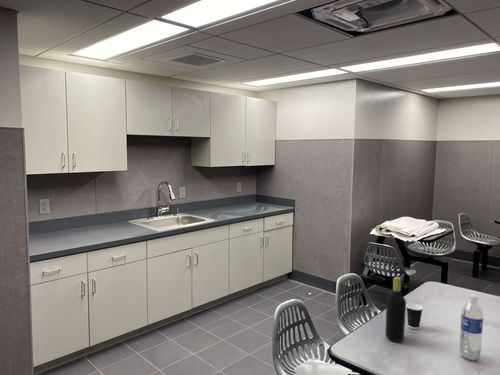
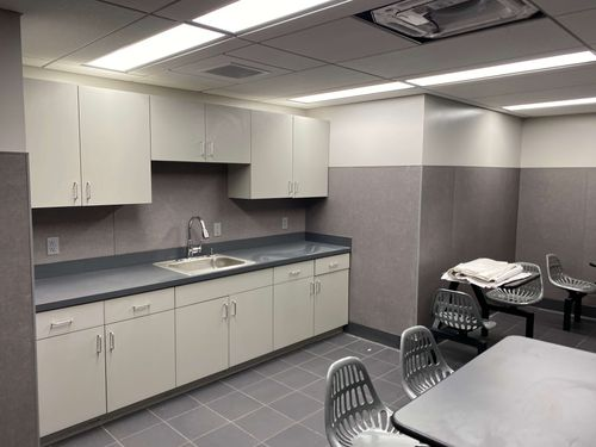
- dixie cup [406,302,424,330]
- bottle [385,276,407,343]
- water bottle [459,294,484,362]
